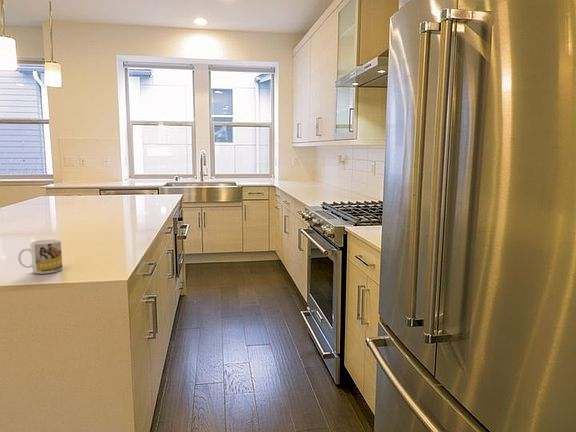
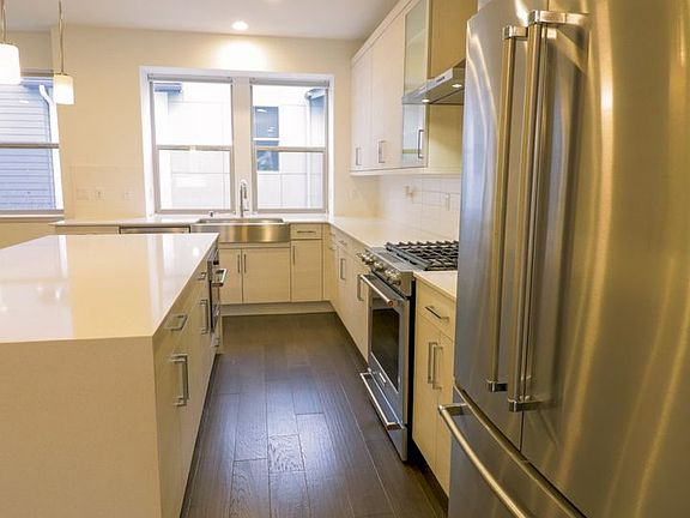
- mug [17,238,64,275]
